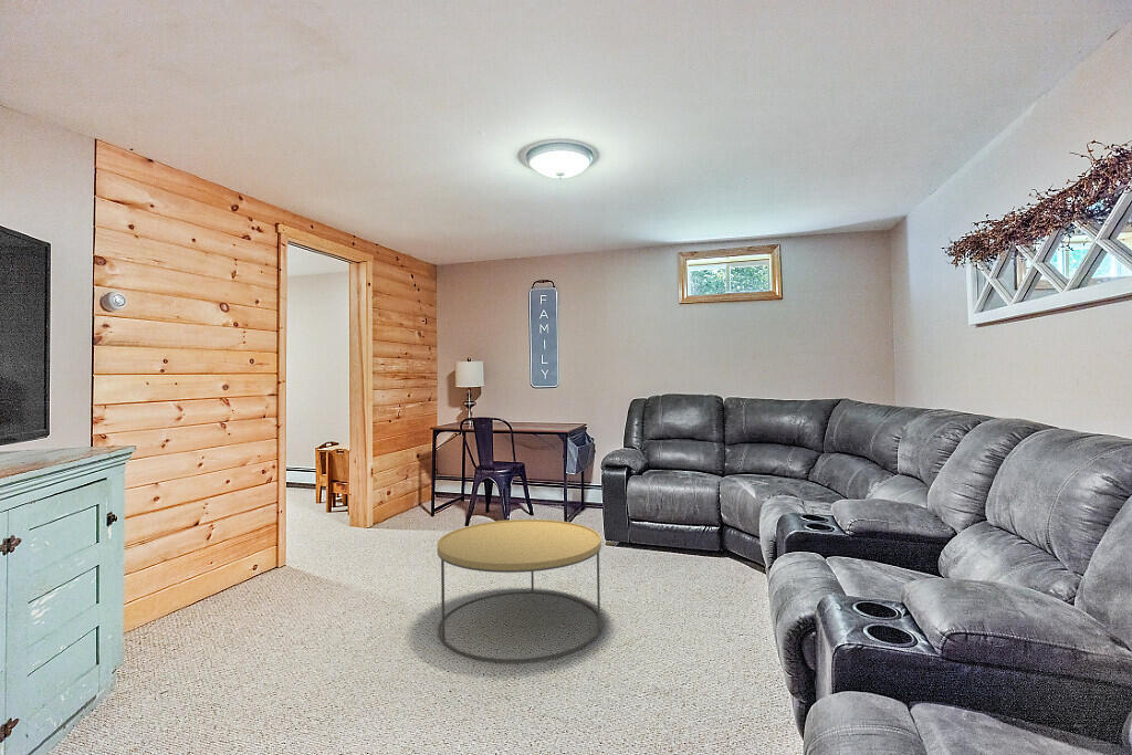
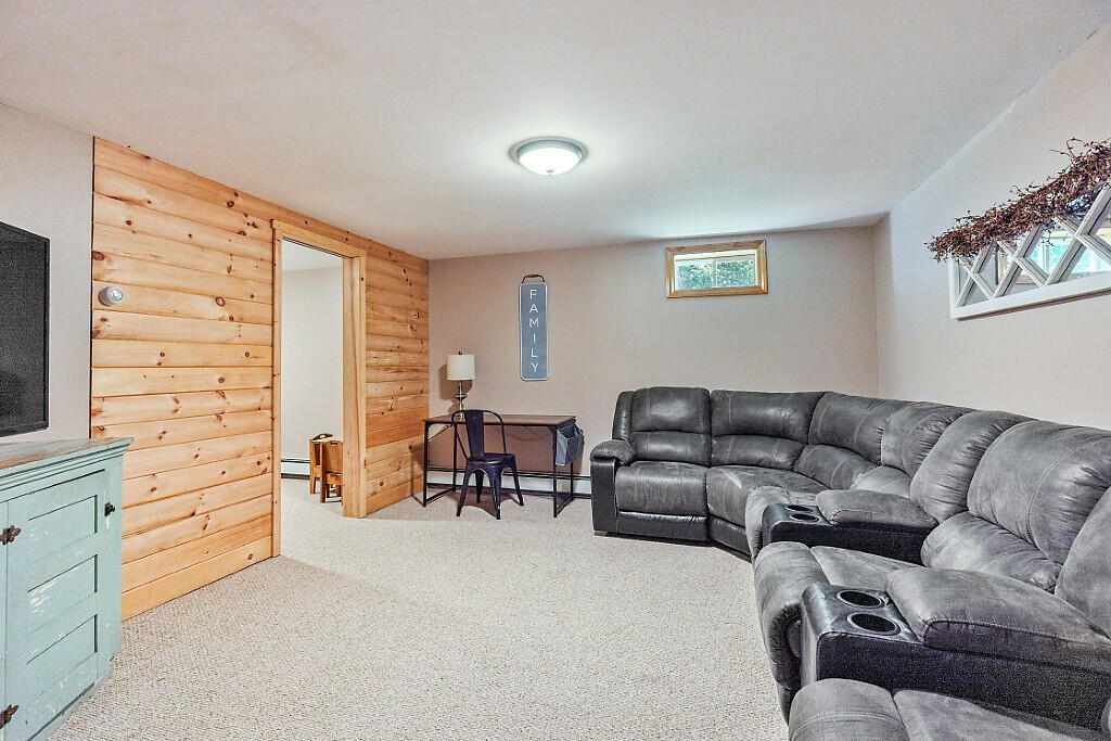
- coffee table [437,518,604,663]
